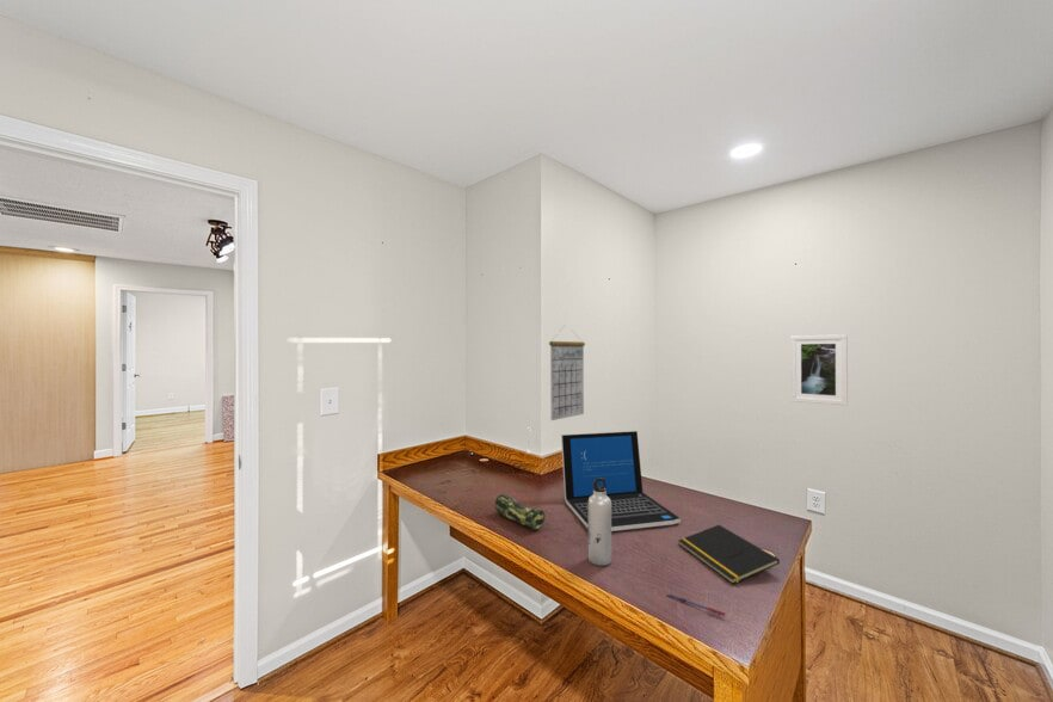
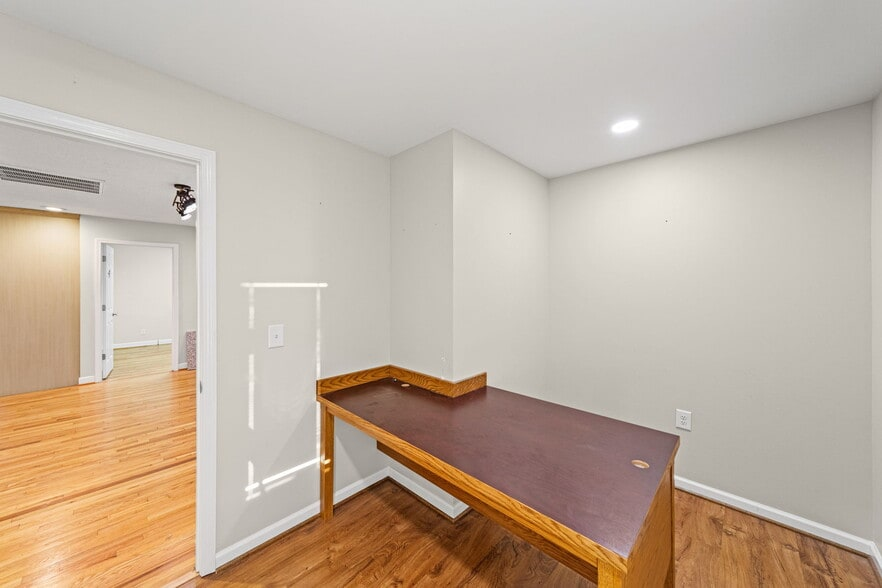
- calendar [548,326,586,421]
- water bottle [587,478,612,567]
- notepad [677,524,781,585]
- laptop [560,430,682,532]
- pencil case [493,493,546,531]
- pen [665,592,726,617]
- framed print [789,333,849,407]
